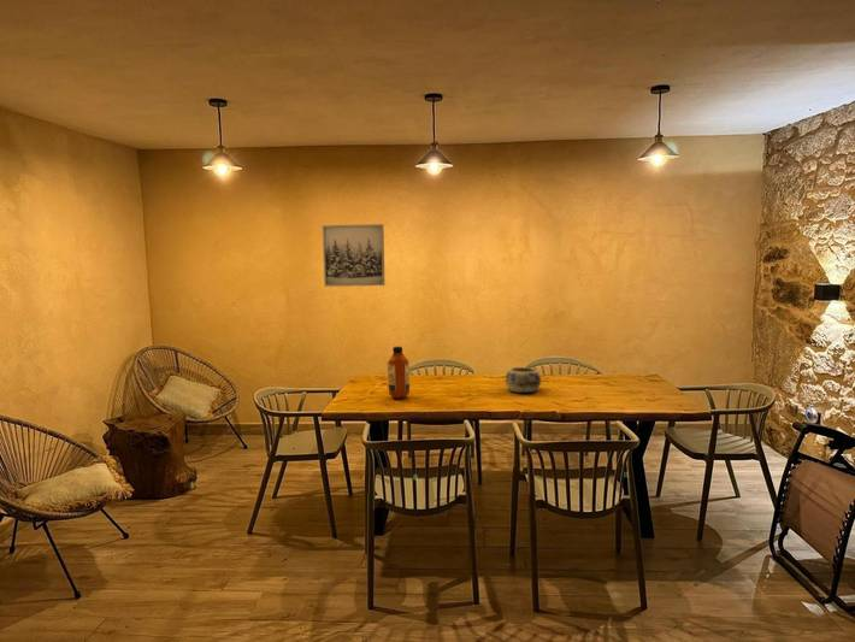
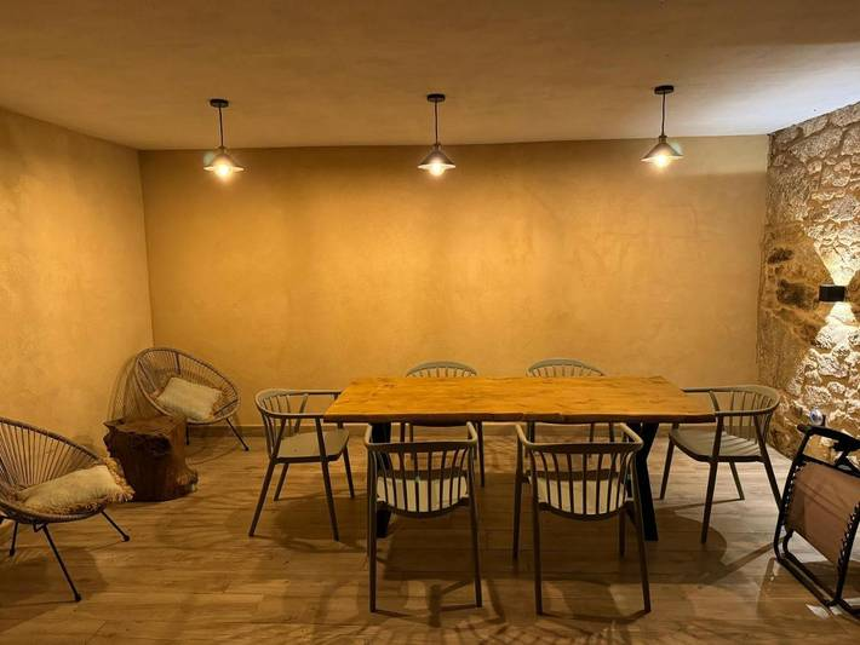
- decorative bowl [505,366,542,394]
- bottle [387,346,411,400]
- wall art [322,223,387,288]
